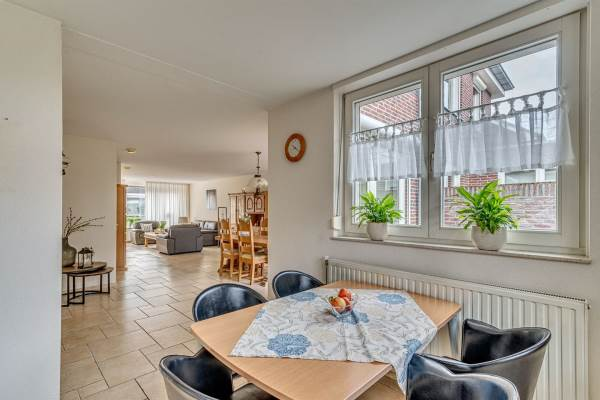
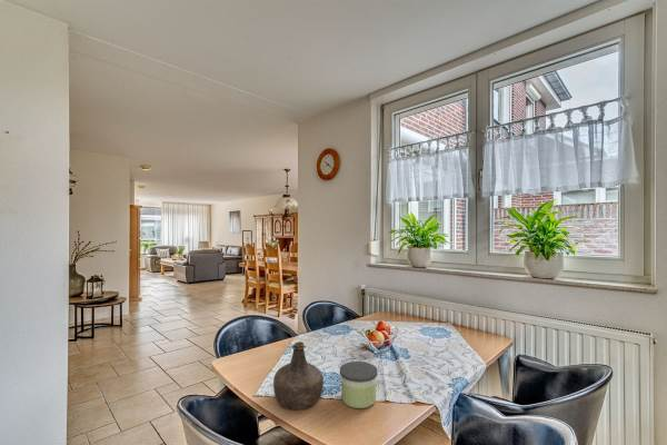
+ candle [339,360,378,409]
+ bottle [272,340,325,411]
